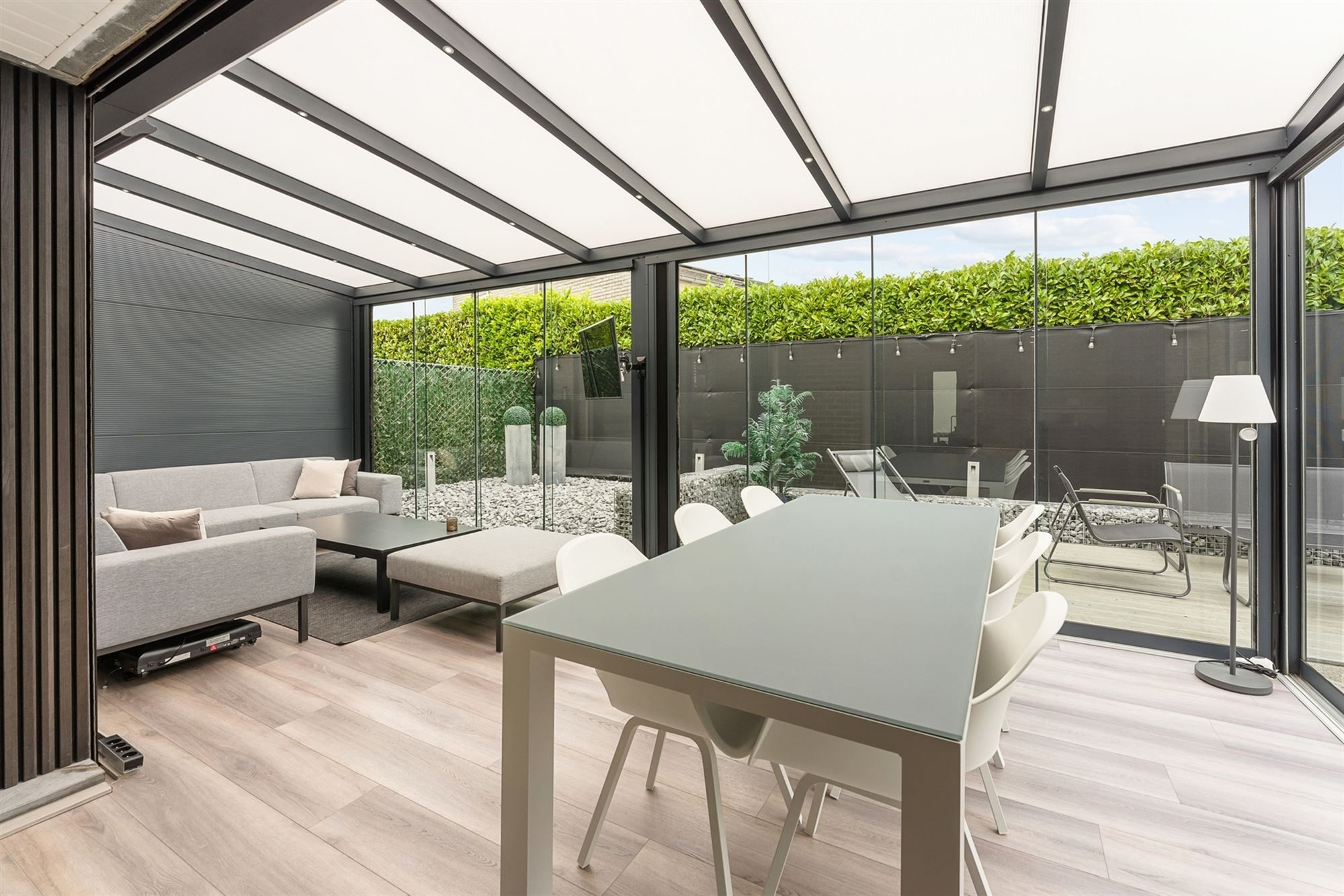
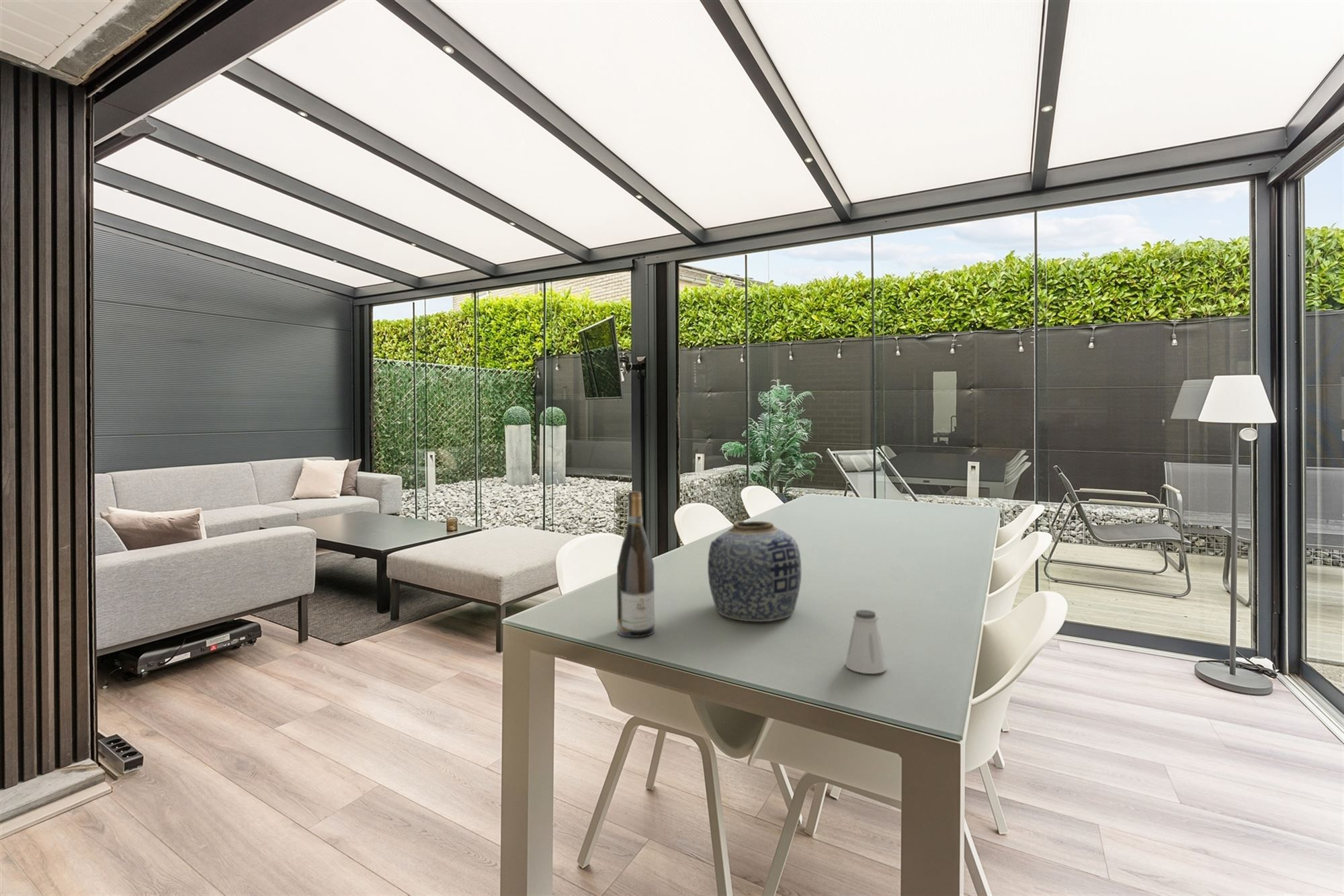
+ saltshaker [845,609,888,674]
+ wine bottle [616,491,655,638]
+ vase [707,520,802,622]
